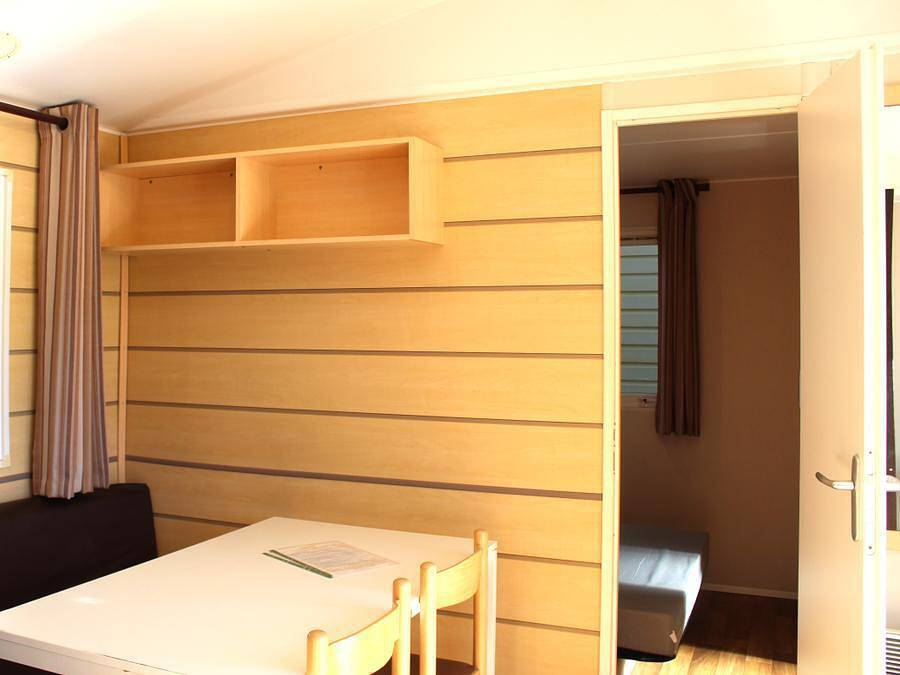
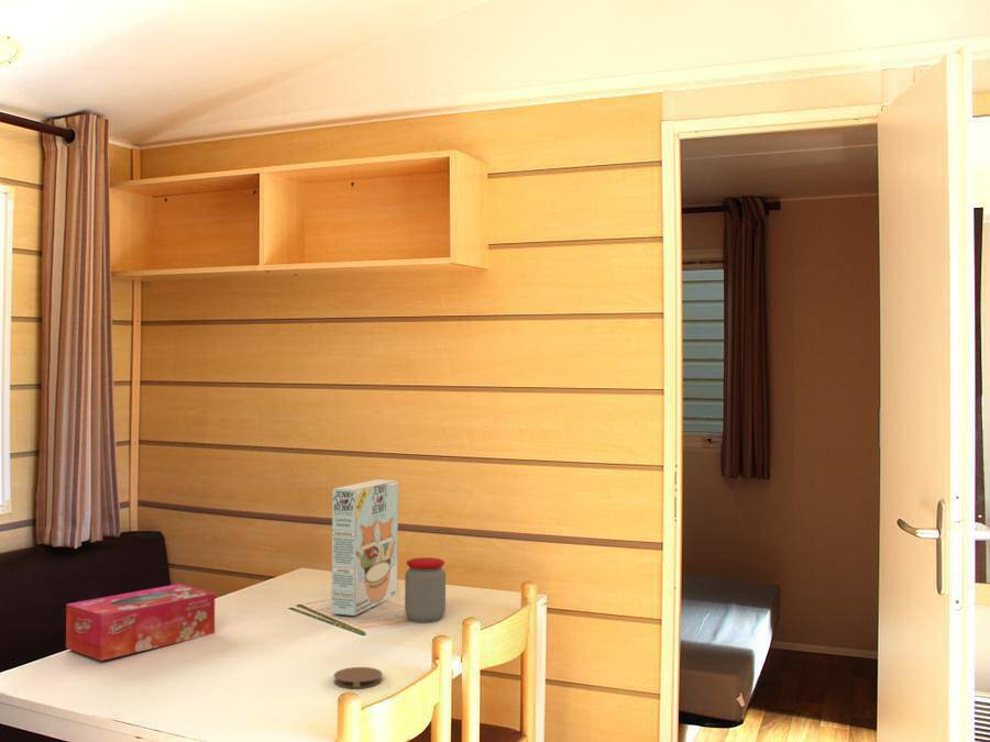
+ jar [404,556,447,624]
+ coaster [332,666,384,689]
+ cereal box [330,478,399,617]
+ tissue box [65,583,216,662]
